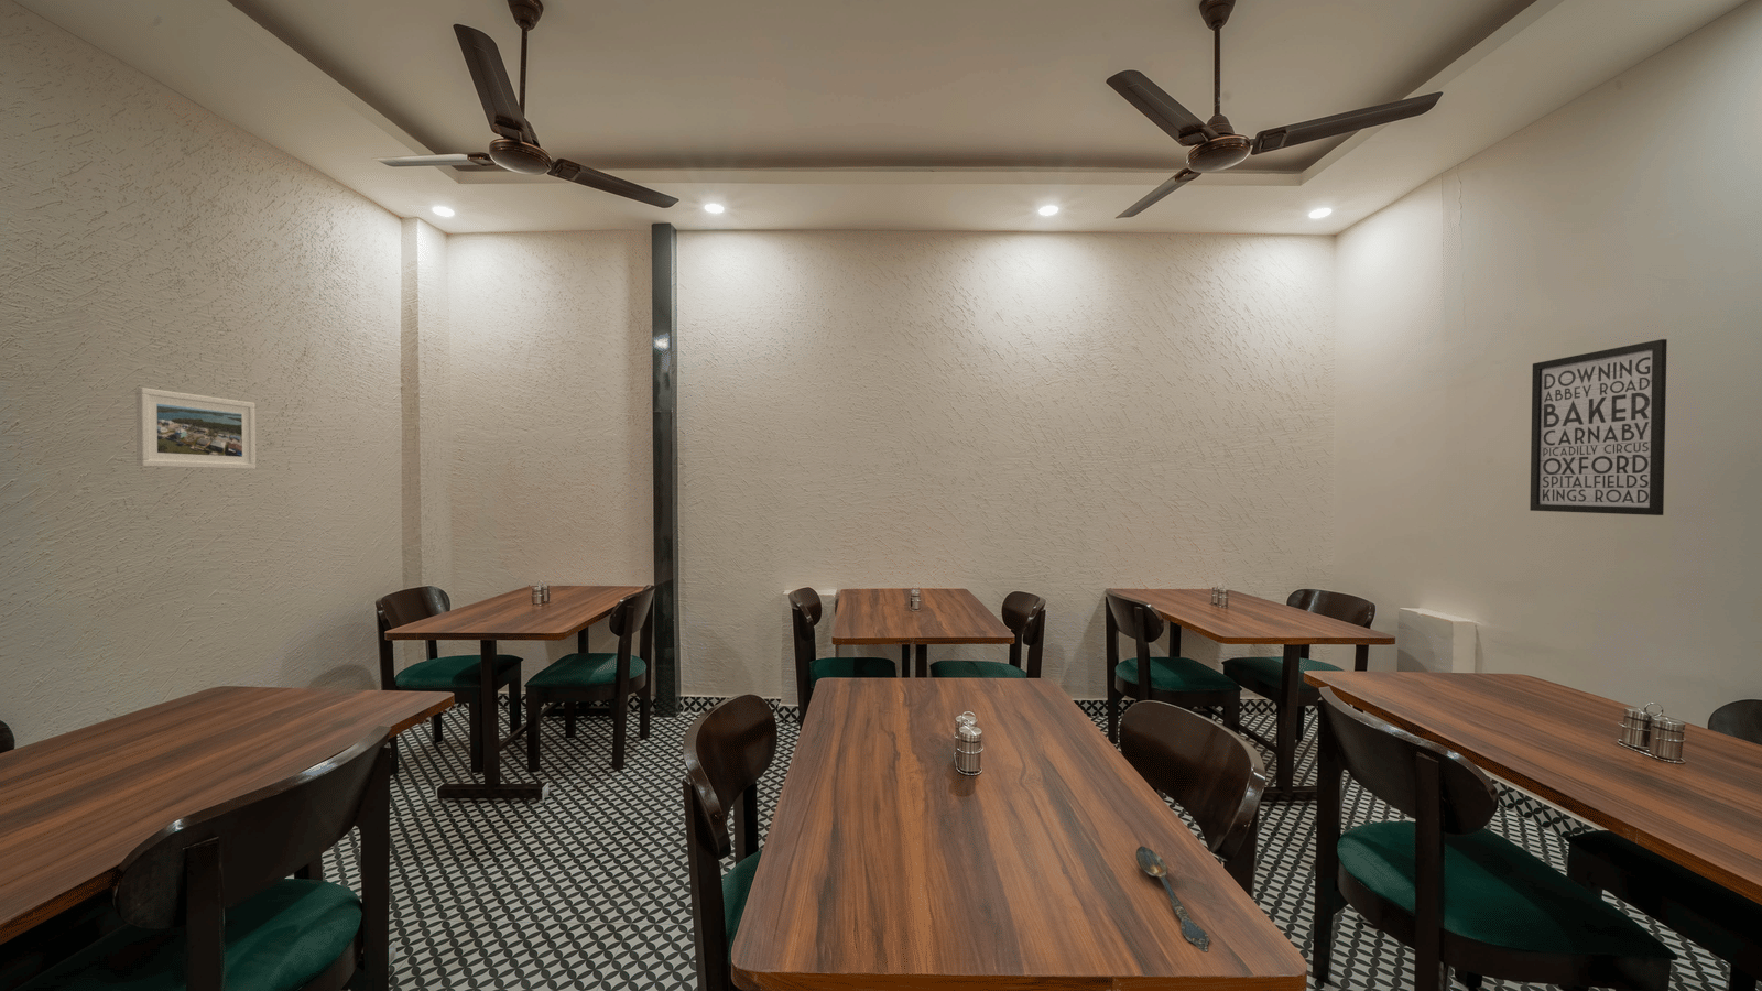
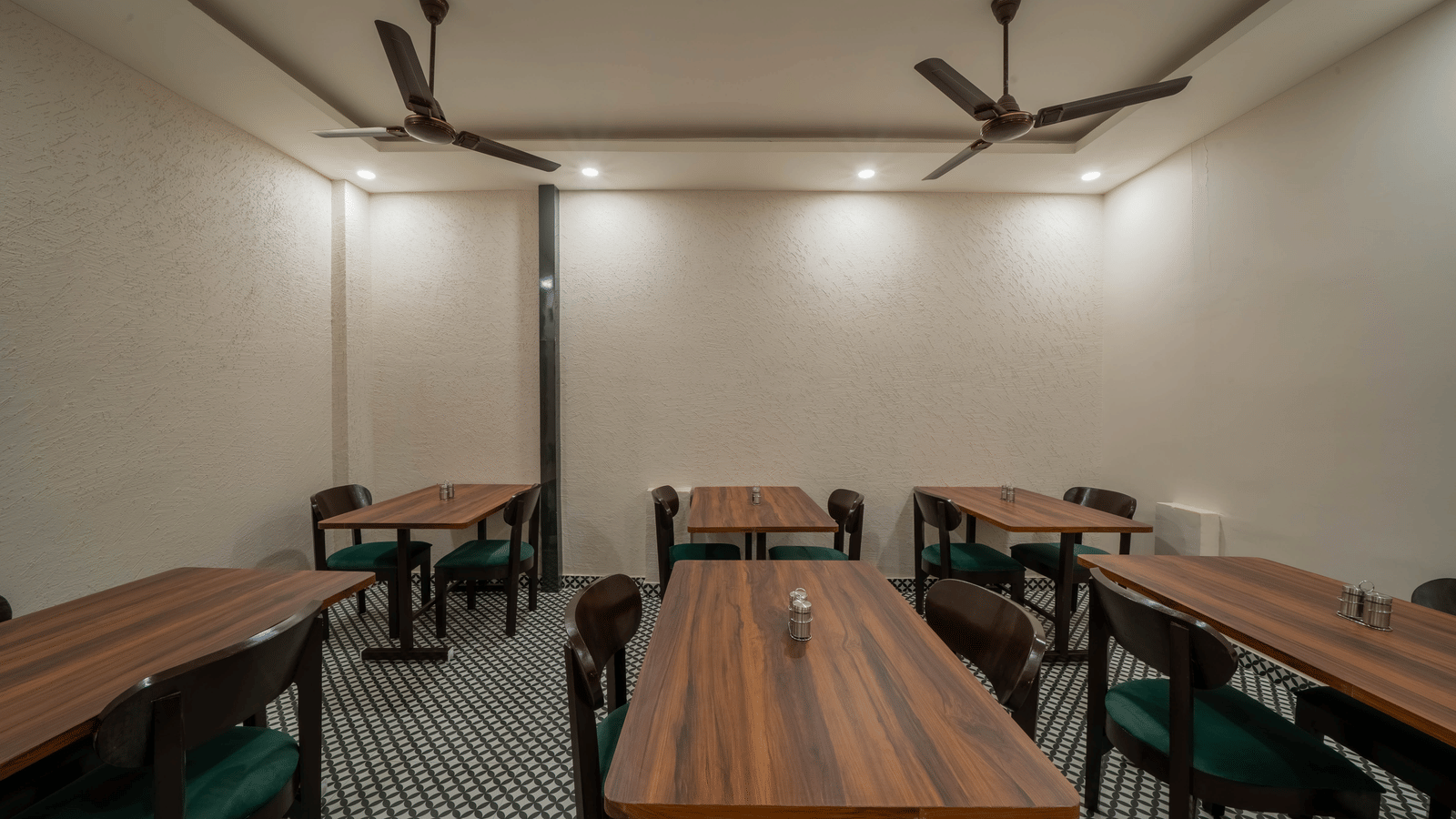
- spoon [1135,846,1210,952]
- wall art [1528,338,1669,517]
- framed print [134,386,257,471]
